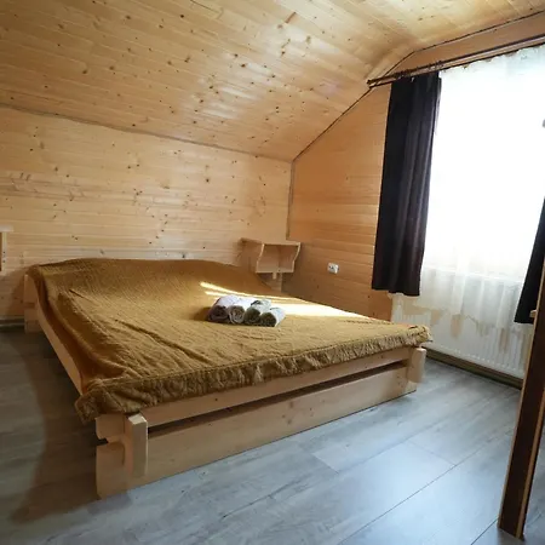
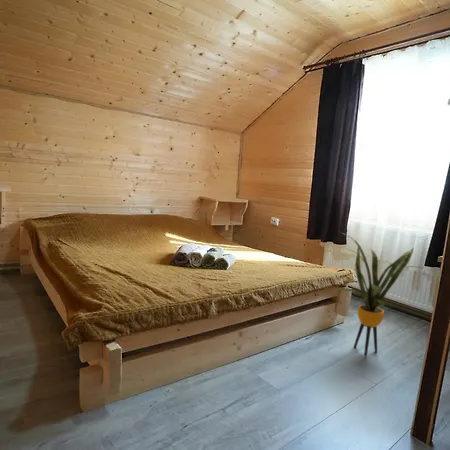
+ house plant [335,231,422,357]
